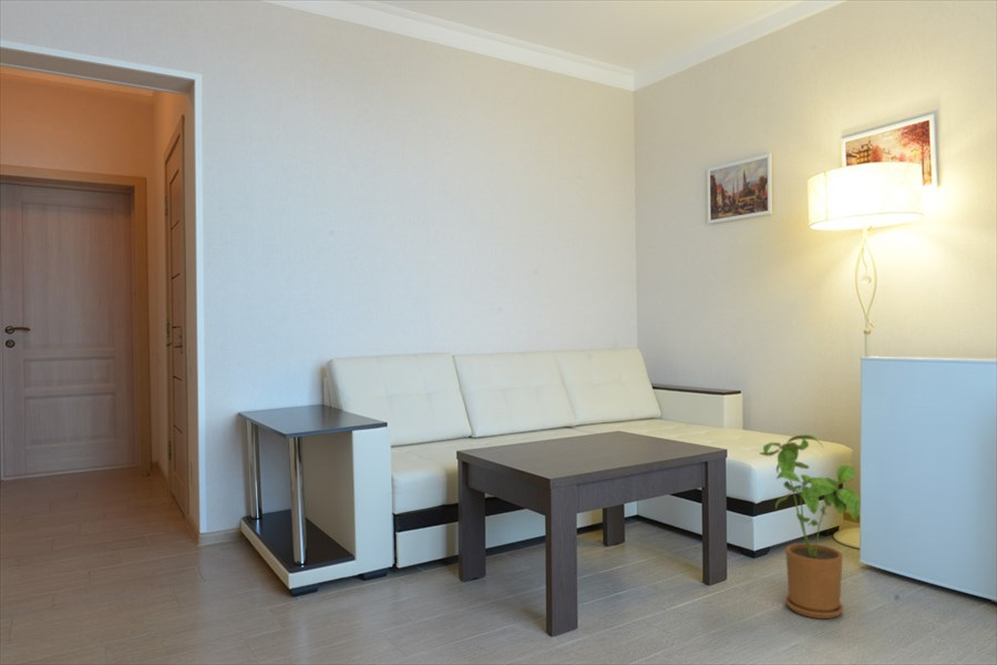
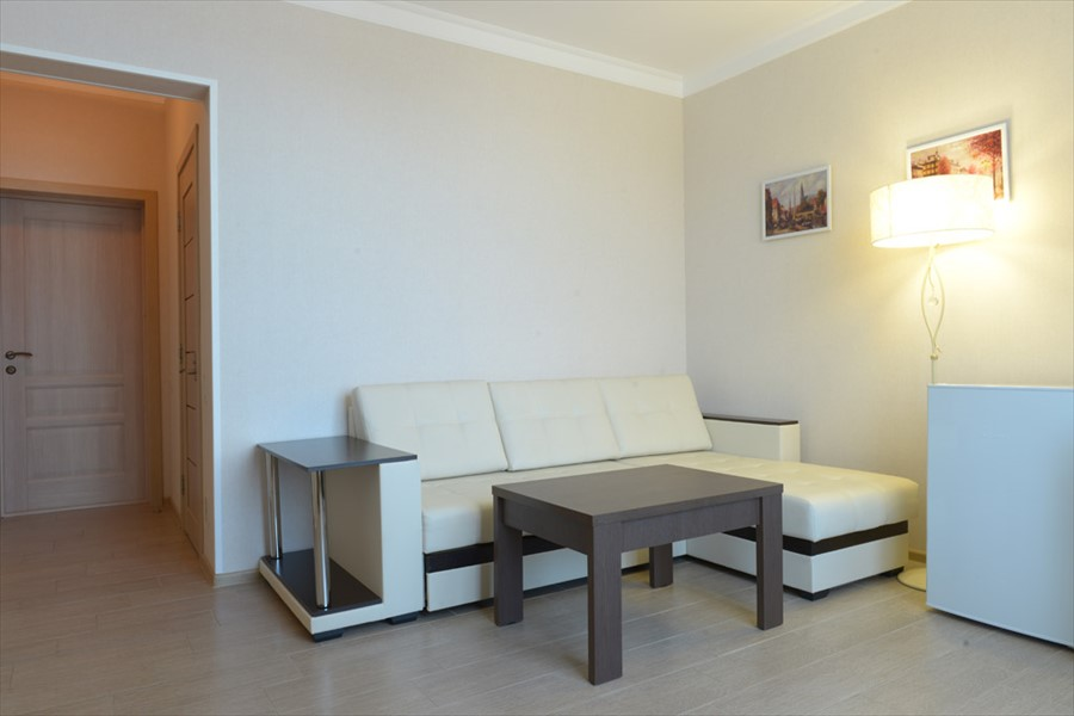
- house plant [758,433,862,620]
